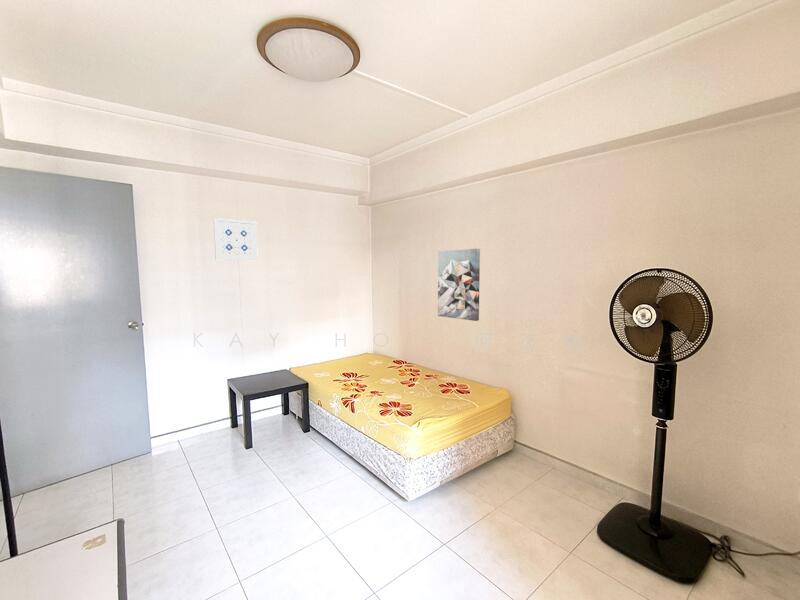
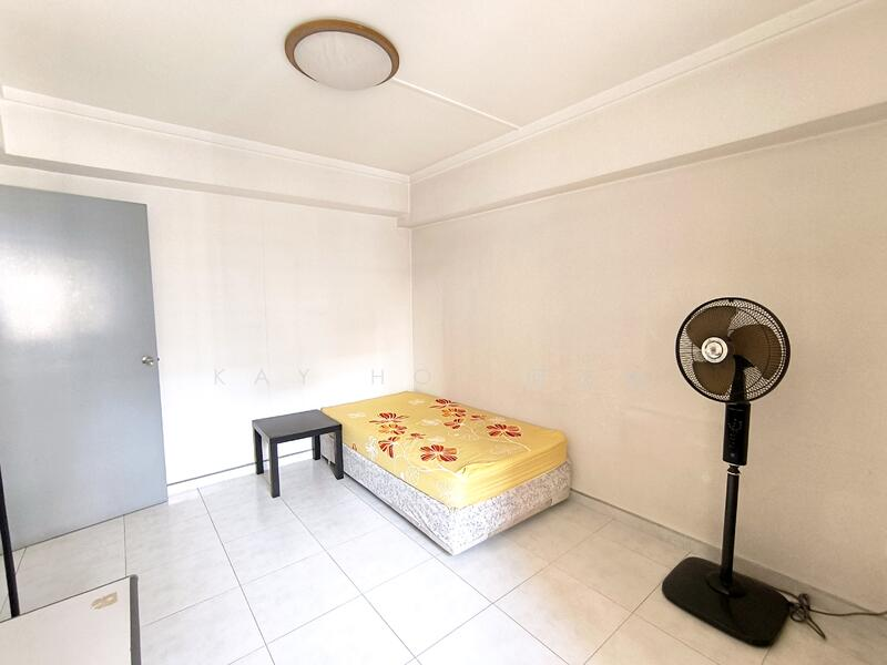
- wall art [437,248,481,322]
- wall art [213,217,259,261]
